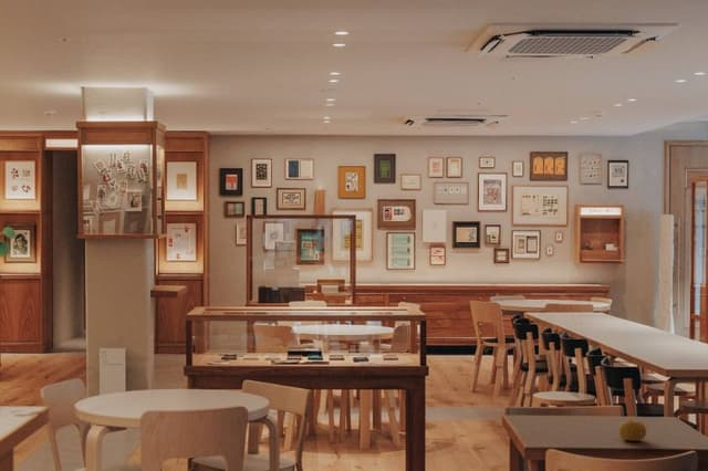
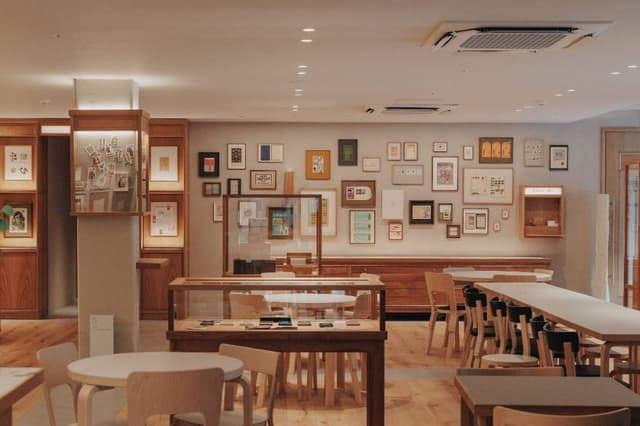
- fruit [617,419,647,442]
